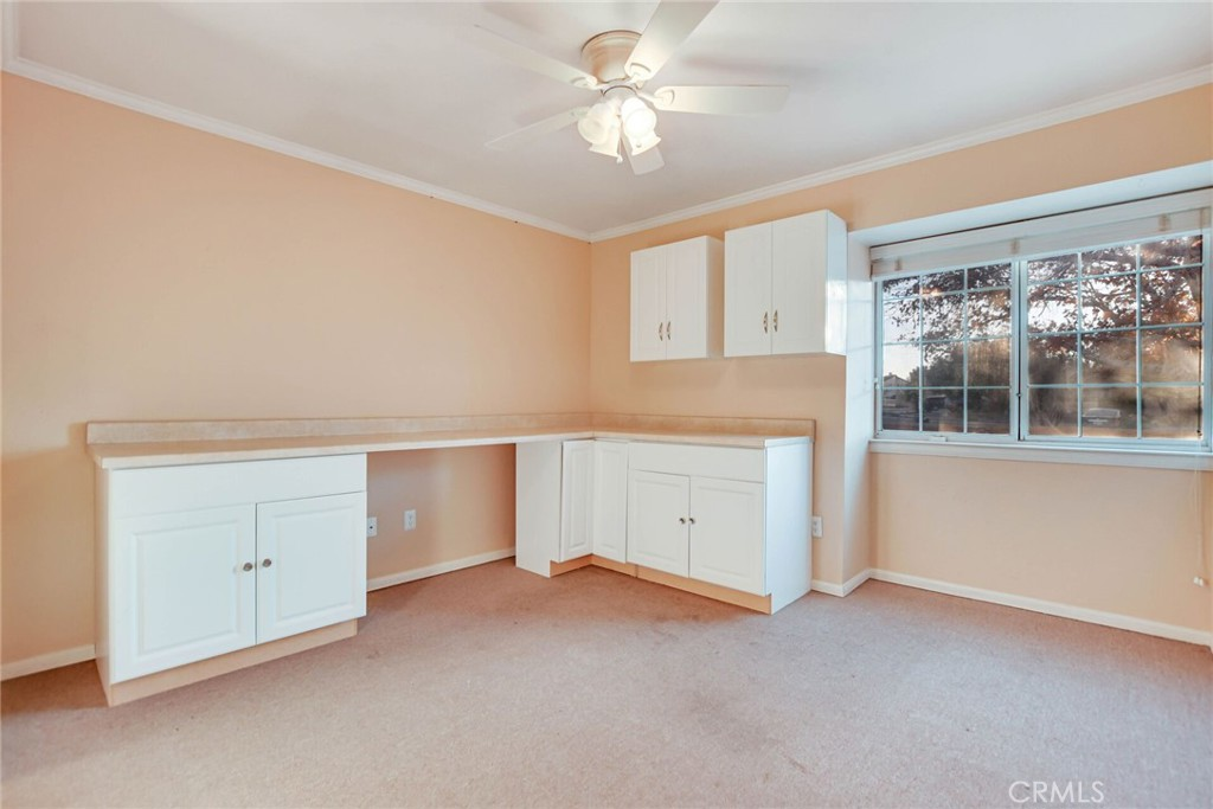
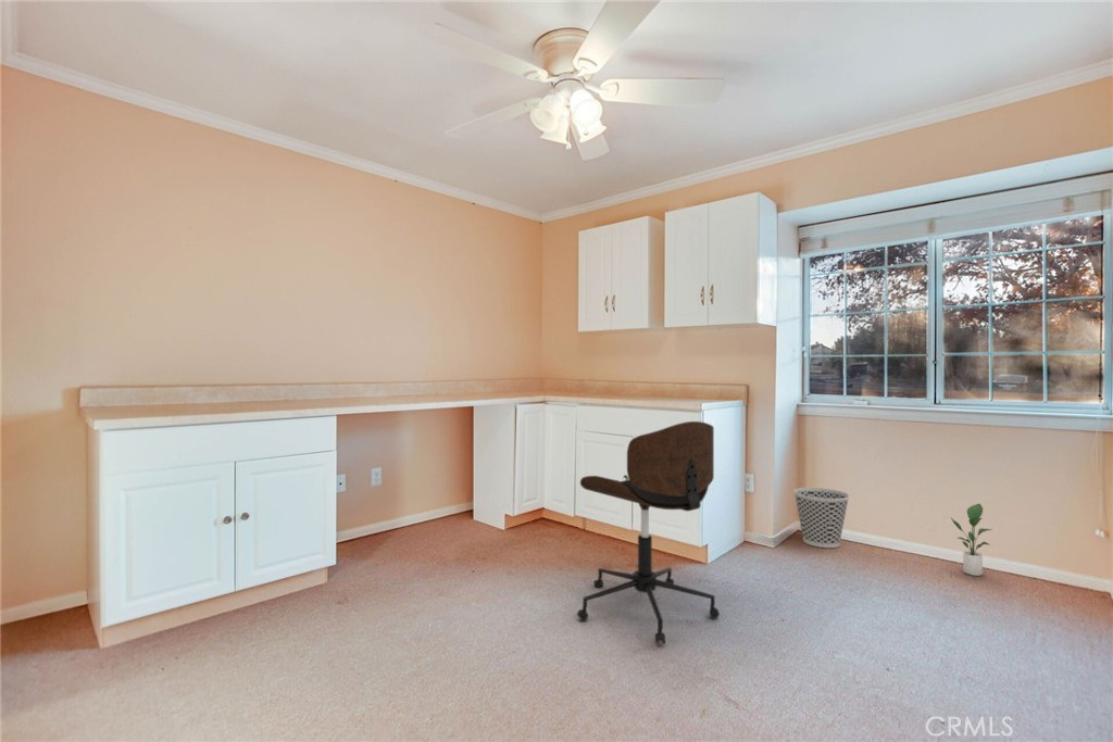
+ office chair [576,420,721,645]
+ potted plant [950,503,993,577]
+ wastebasket [792,487,851,549]
